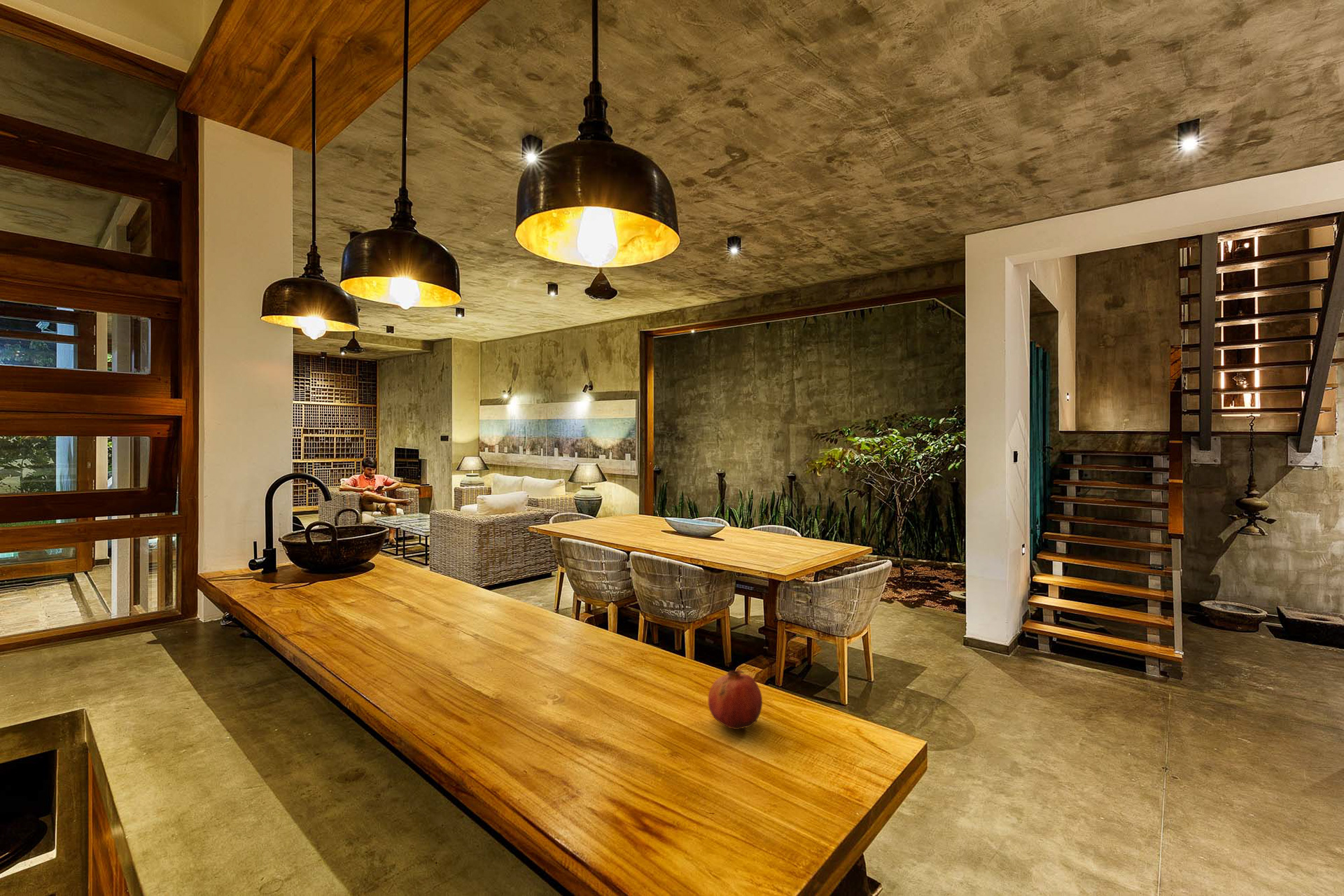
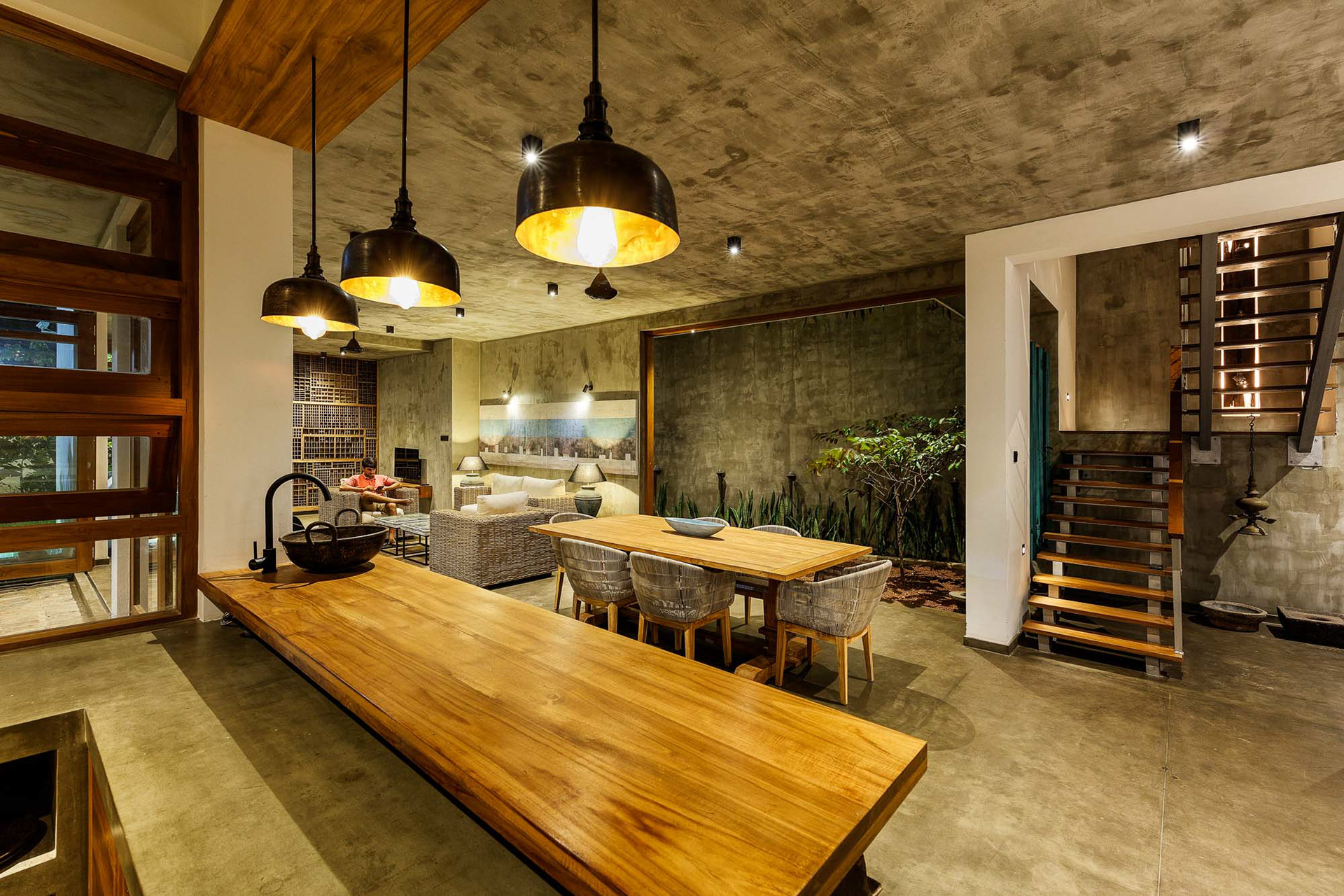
- fruit [708,669,763,730]
